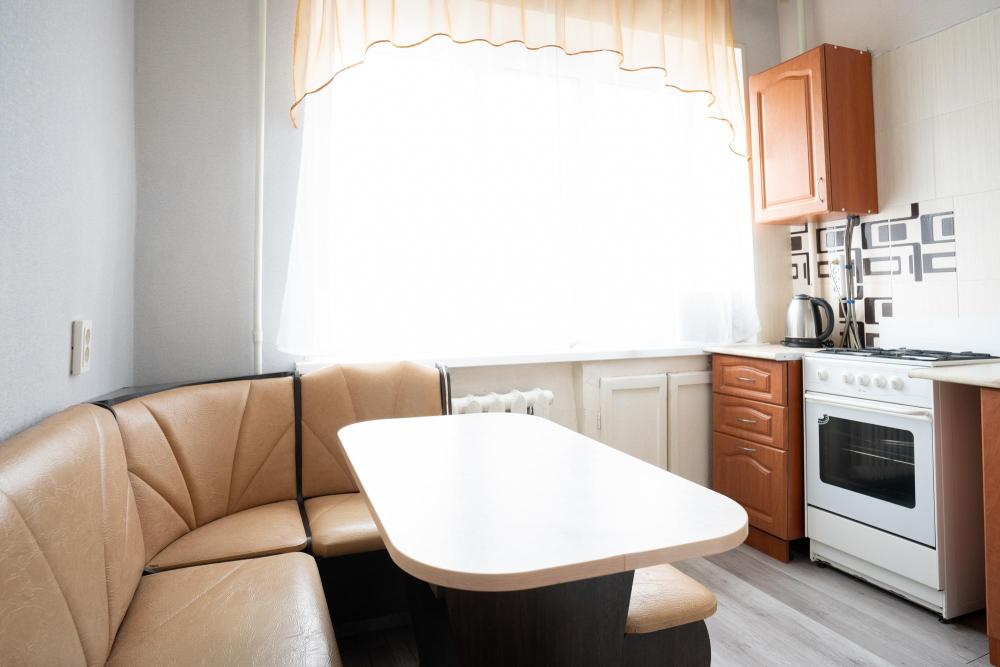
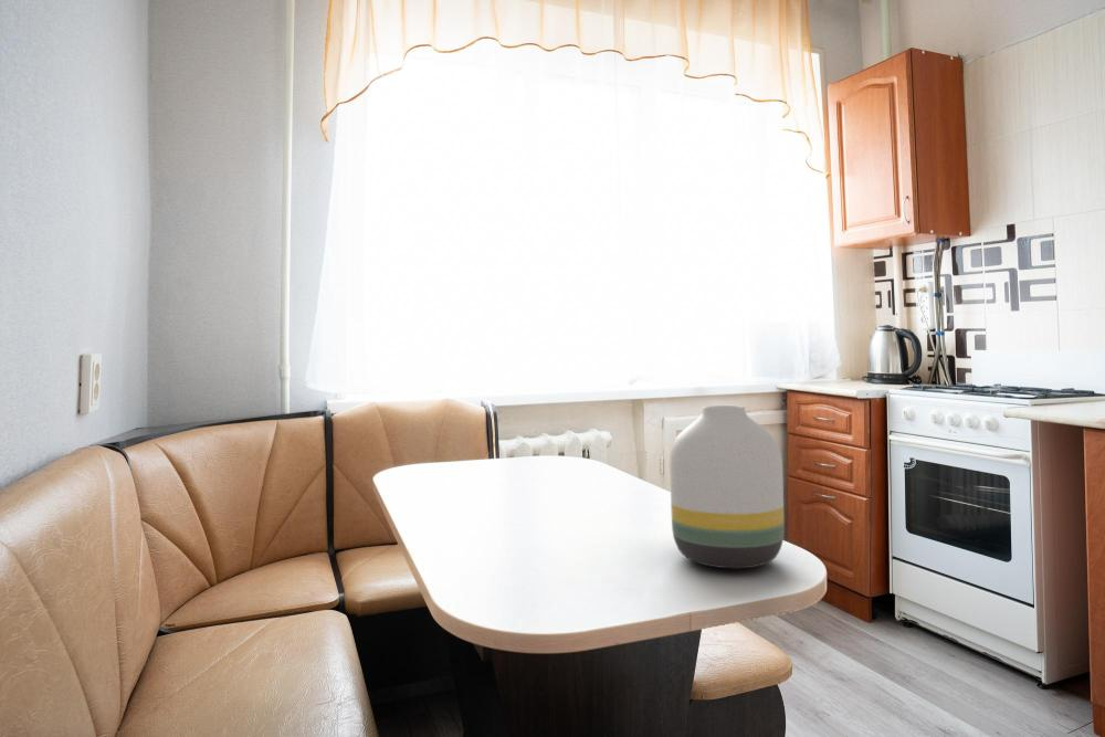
+ vase [669,404,785,569]
